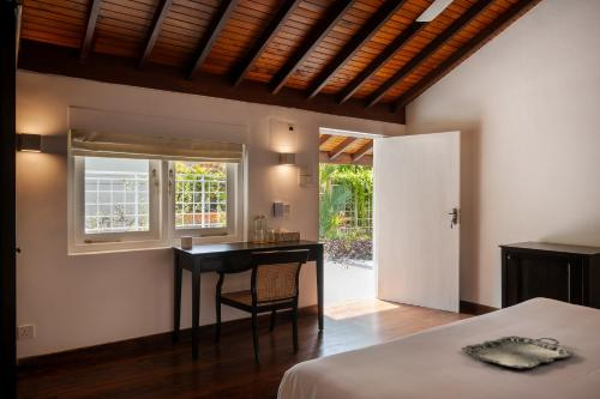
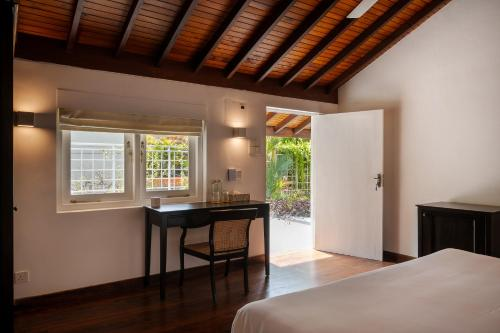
- serving tray [461,335,575,370]
